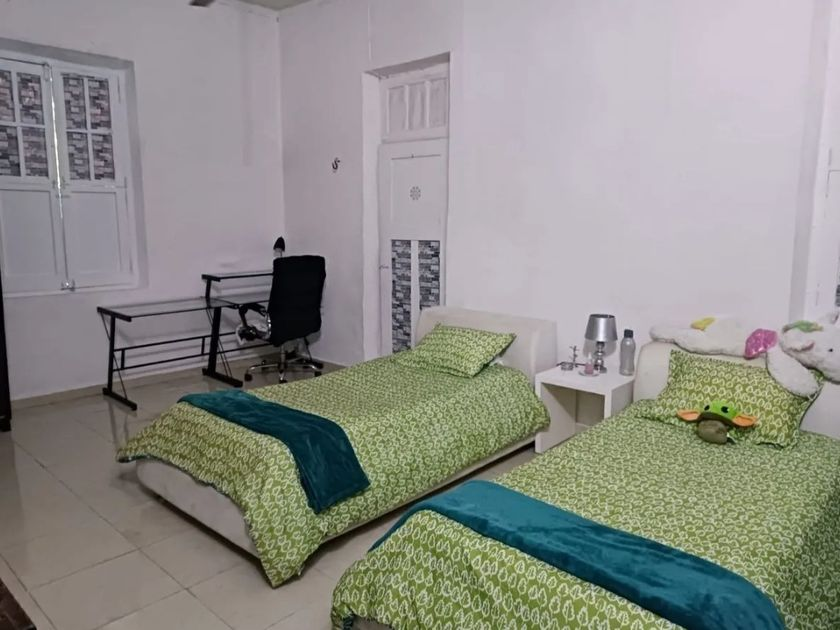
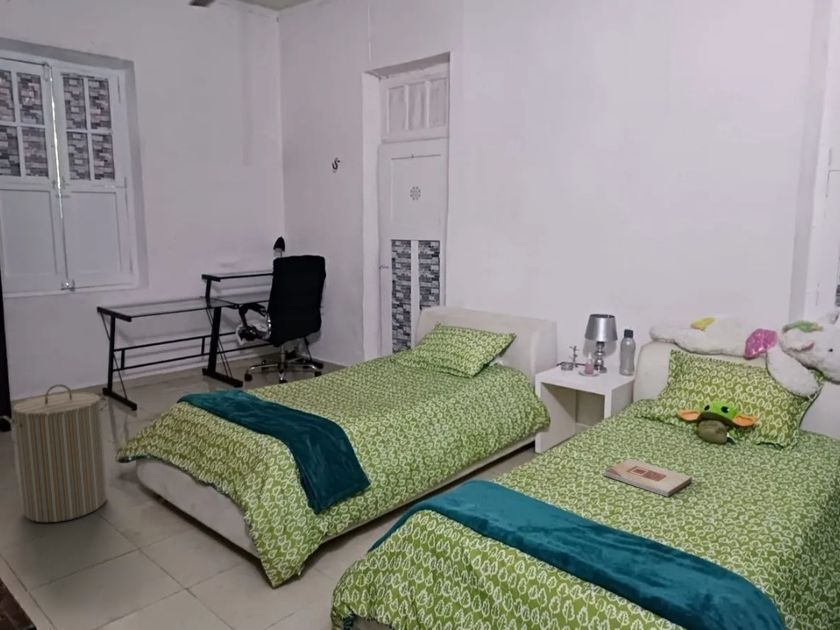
+ wooden plaque [604,457,693,498]
+ laundry hamper [2,383,110,523]
